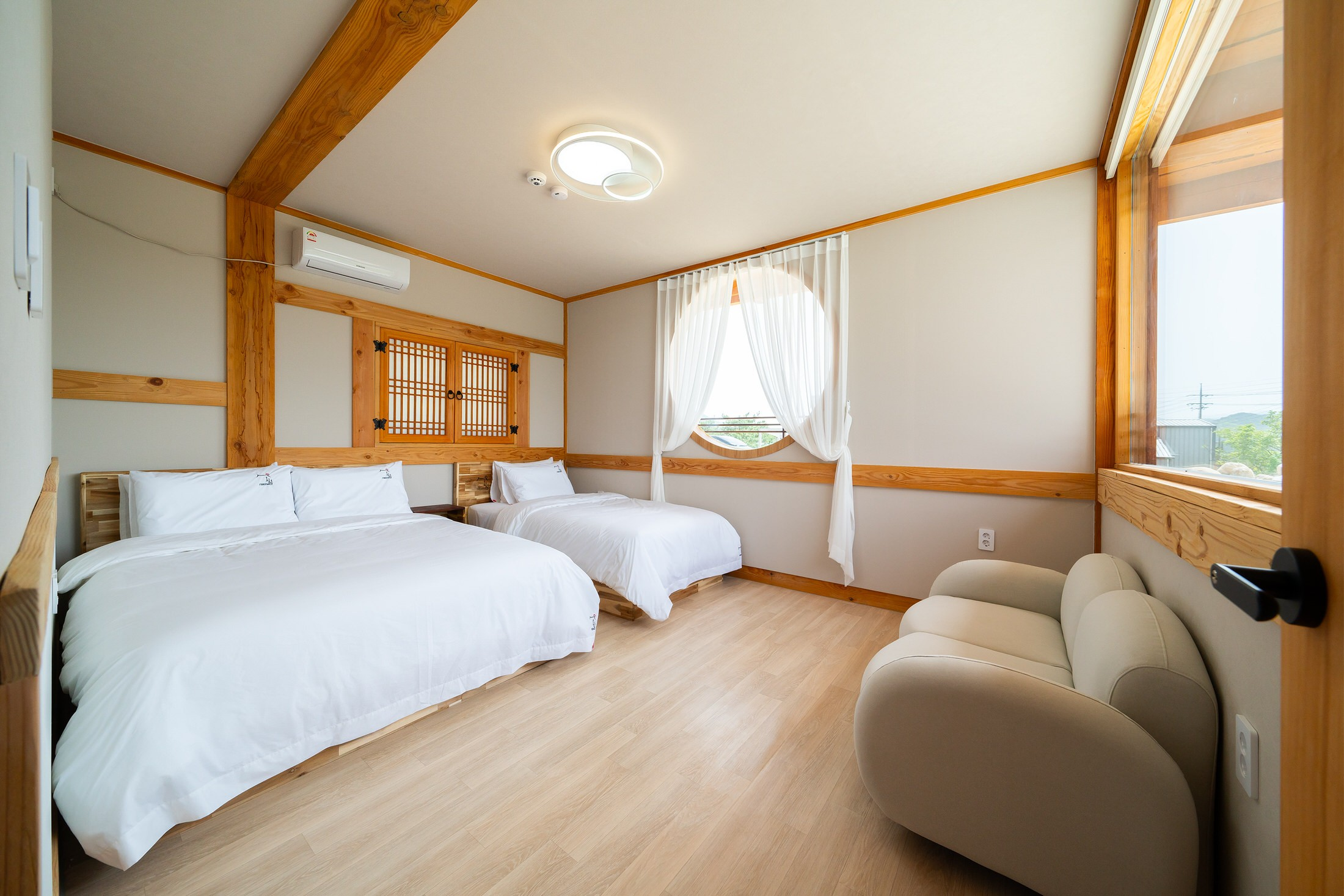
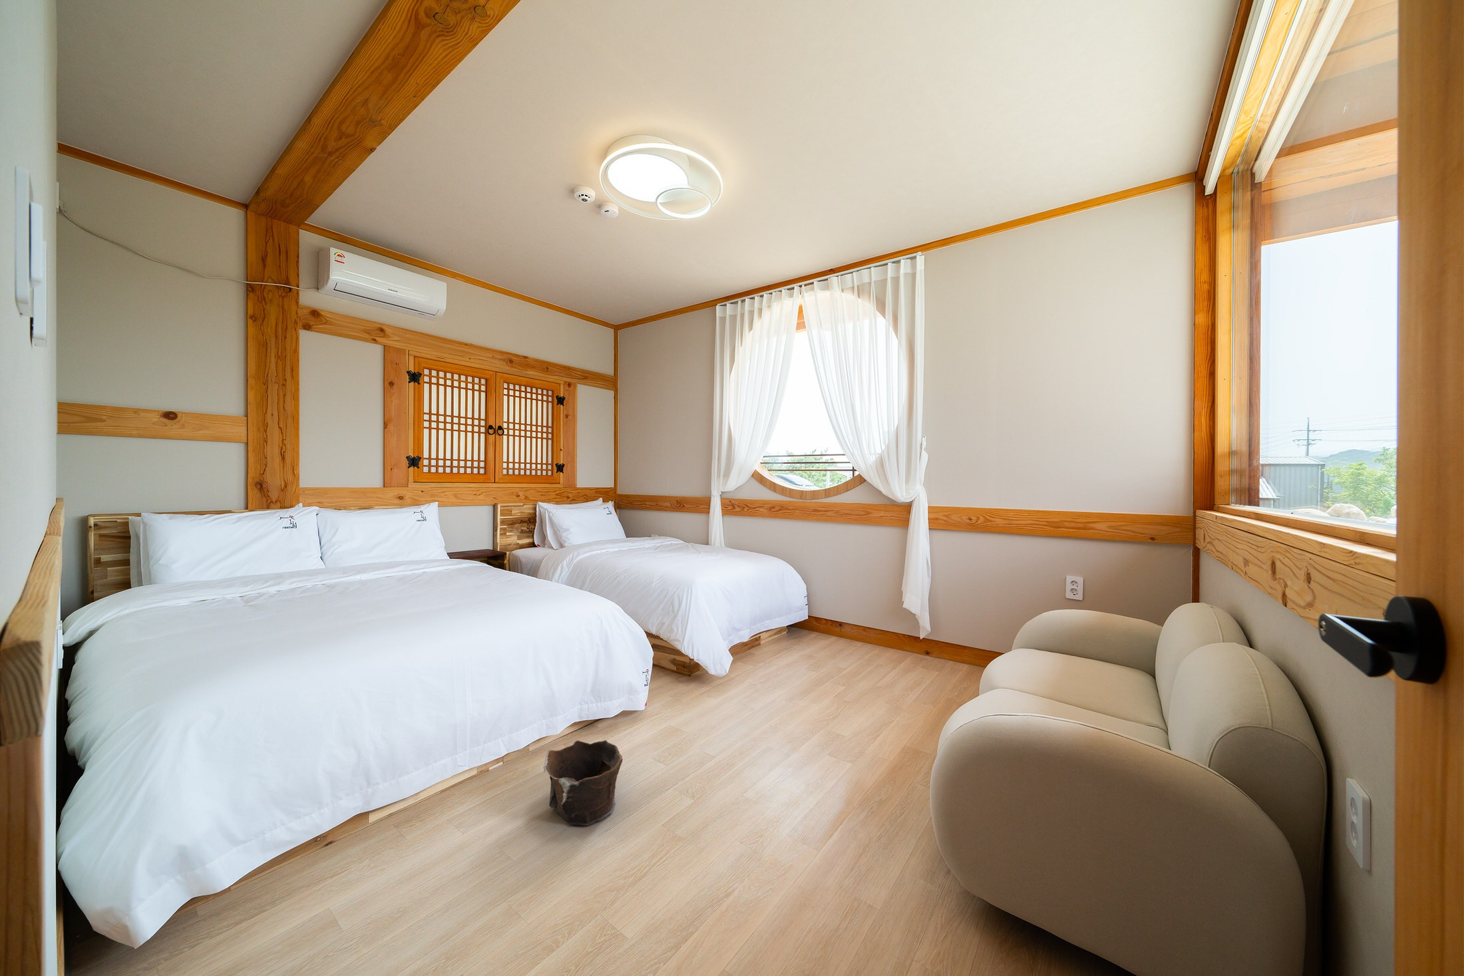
+ clay pot [542,740,623,827]
